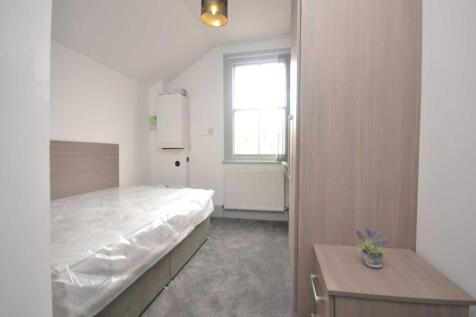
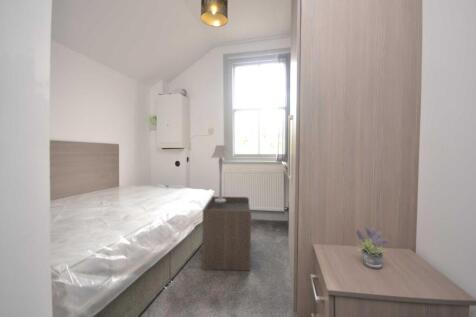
+ table lamp [210,144,232,202]
+ nightstand [201,195,253,272]
